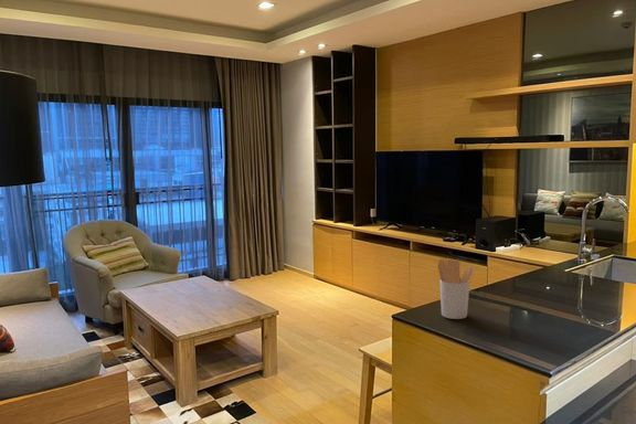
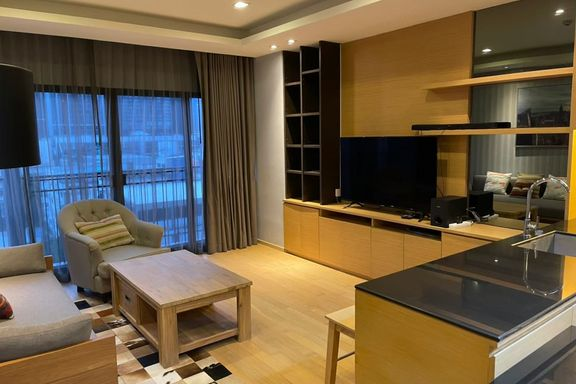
- utensil holder [437,258,476,320]
